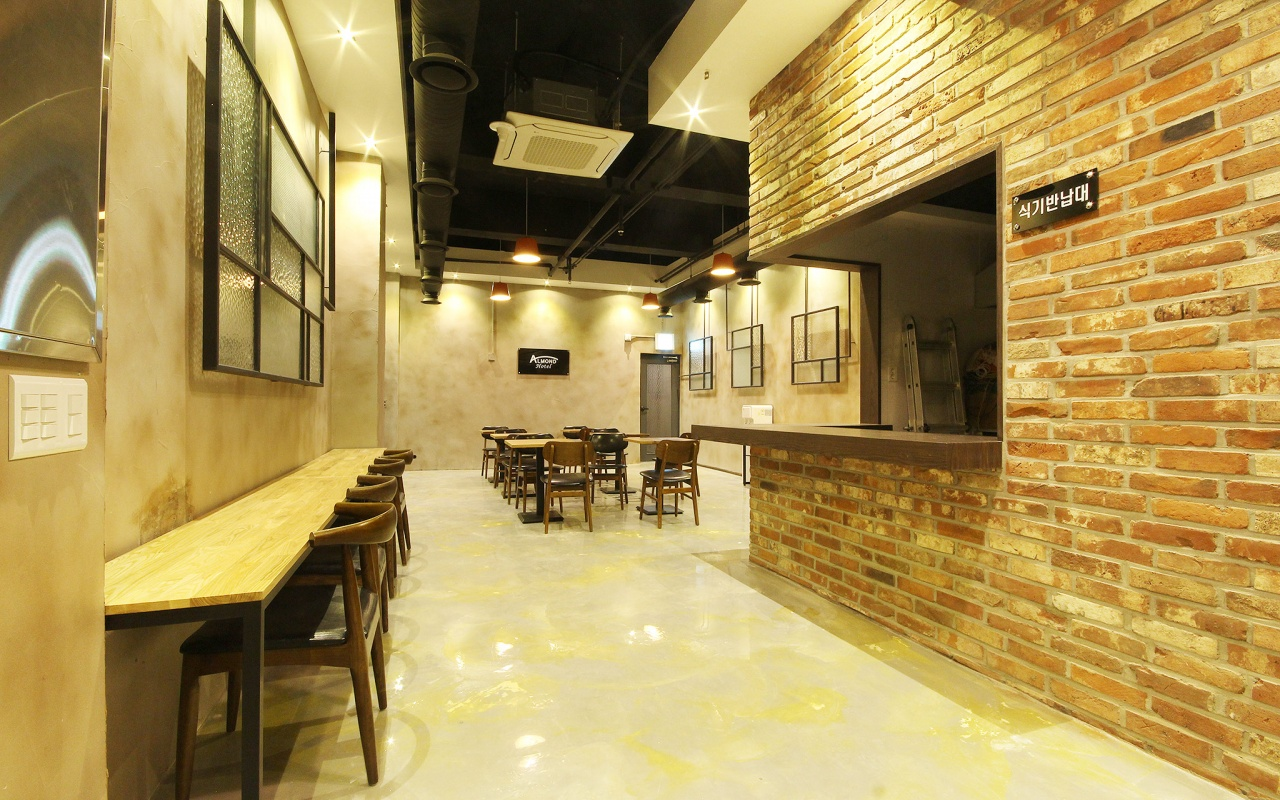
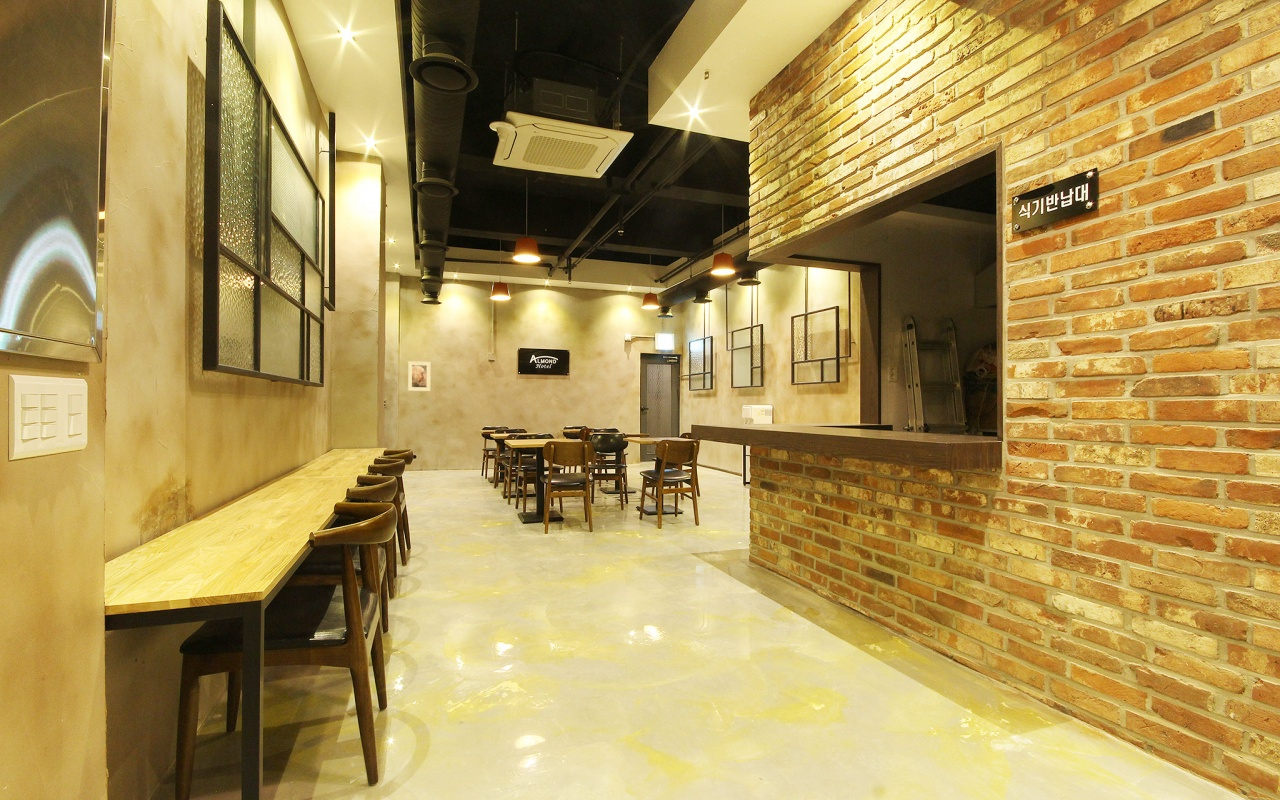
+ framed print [407,360,432,392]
